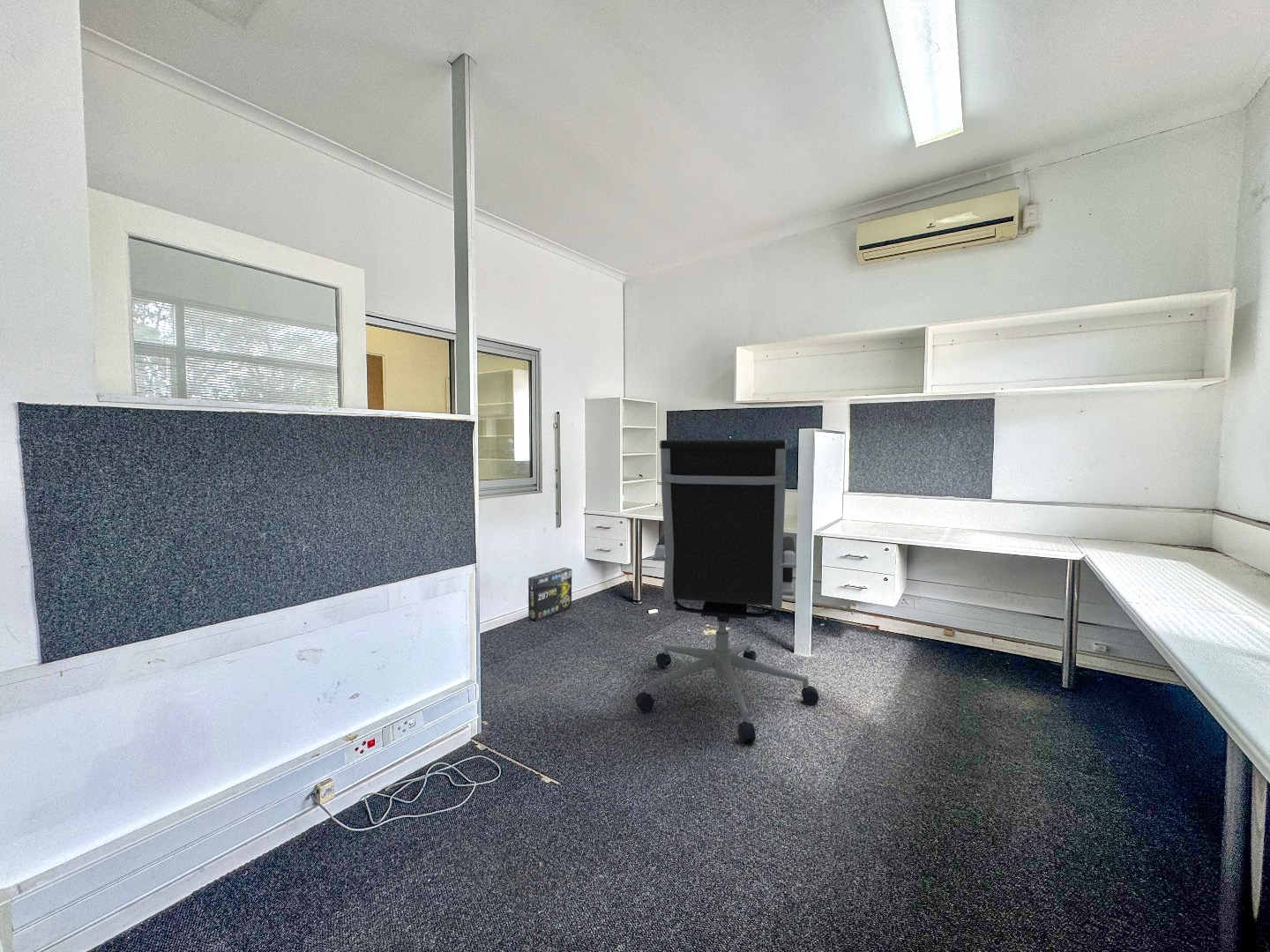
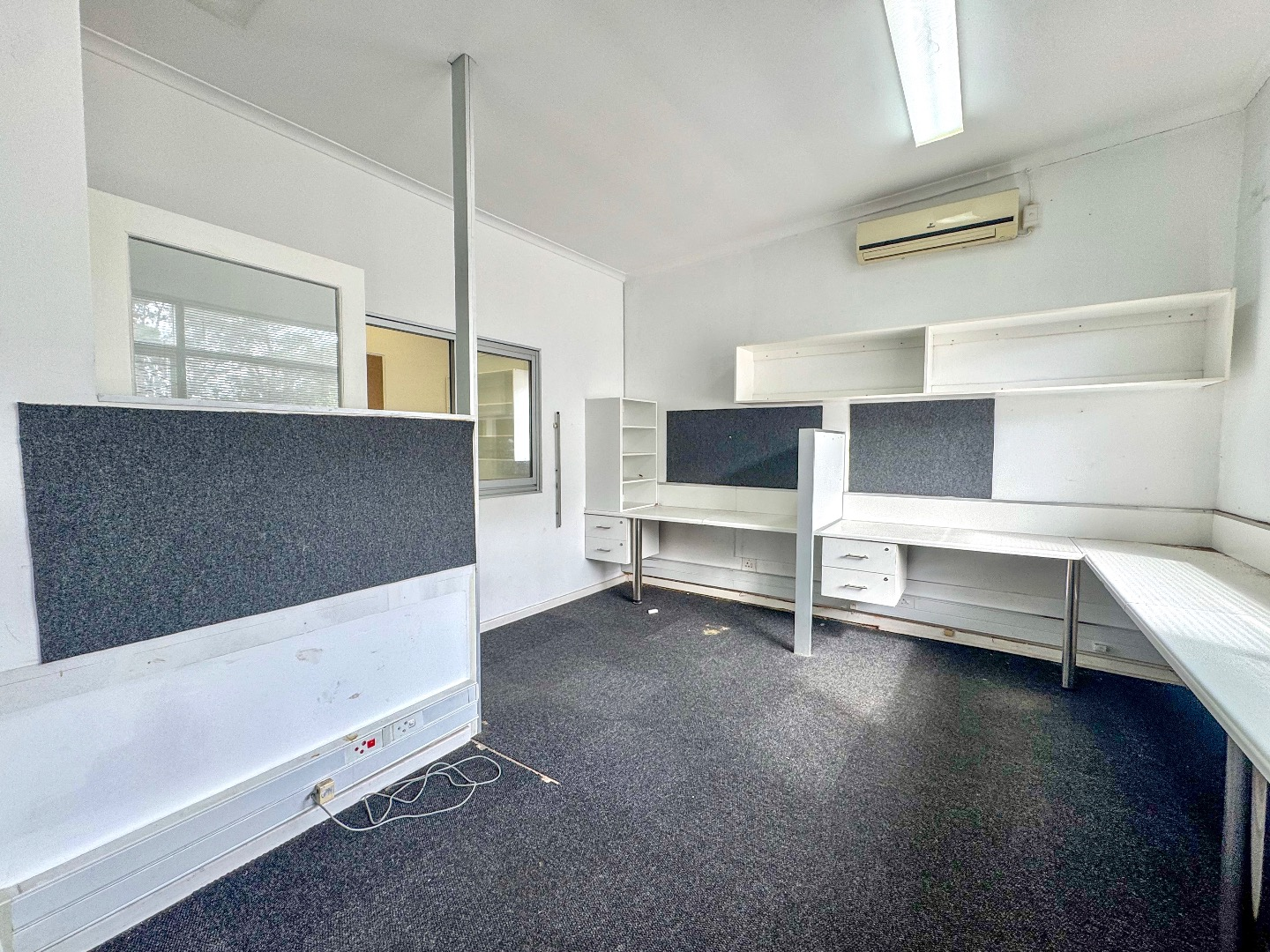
- office chair [634,439,820,744]
- box [527,567,572,621]
